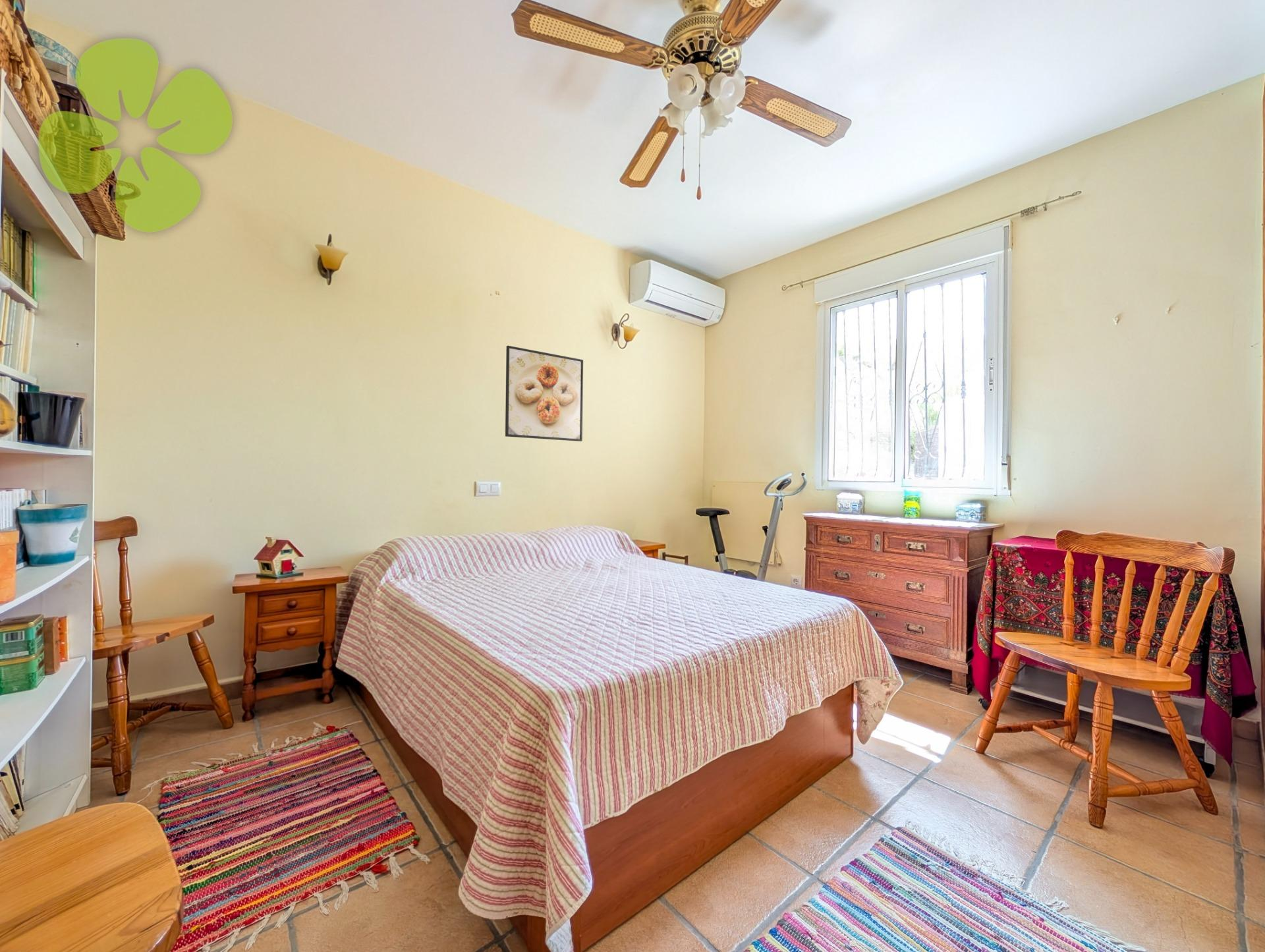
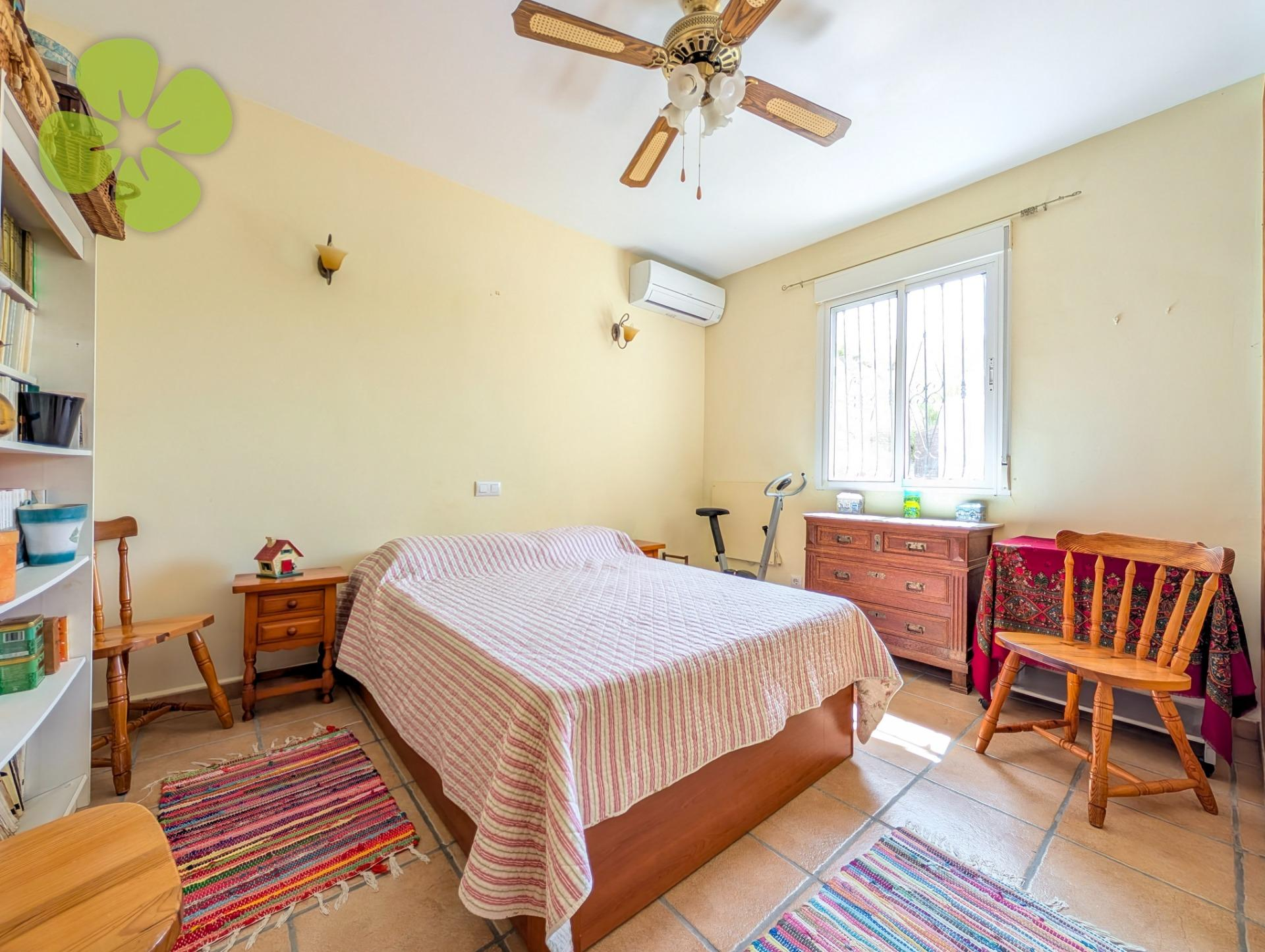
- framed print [505,345,584,442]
